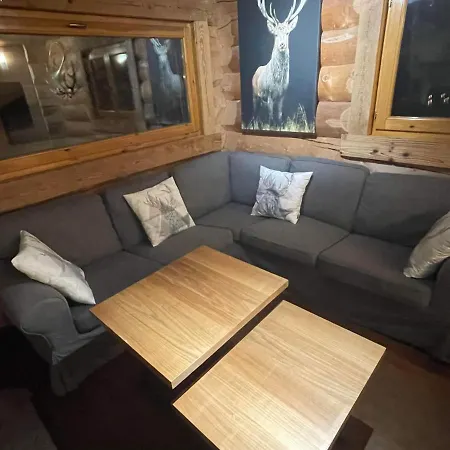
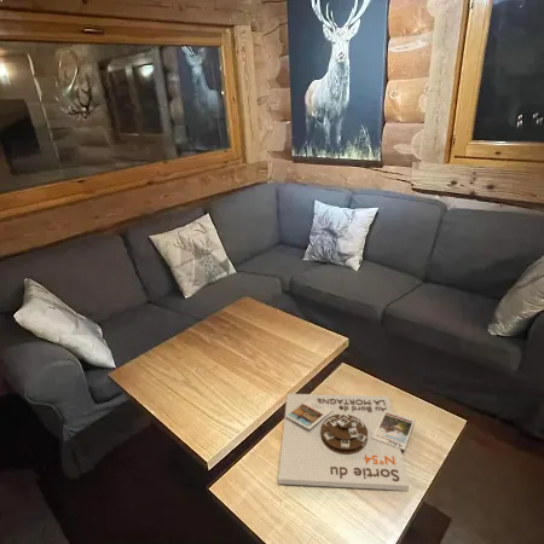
+ board game [277,393,417,492]
